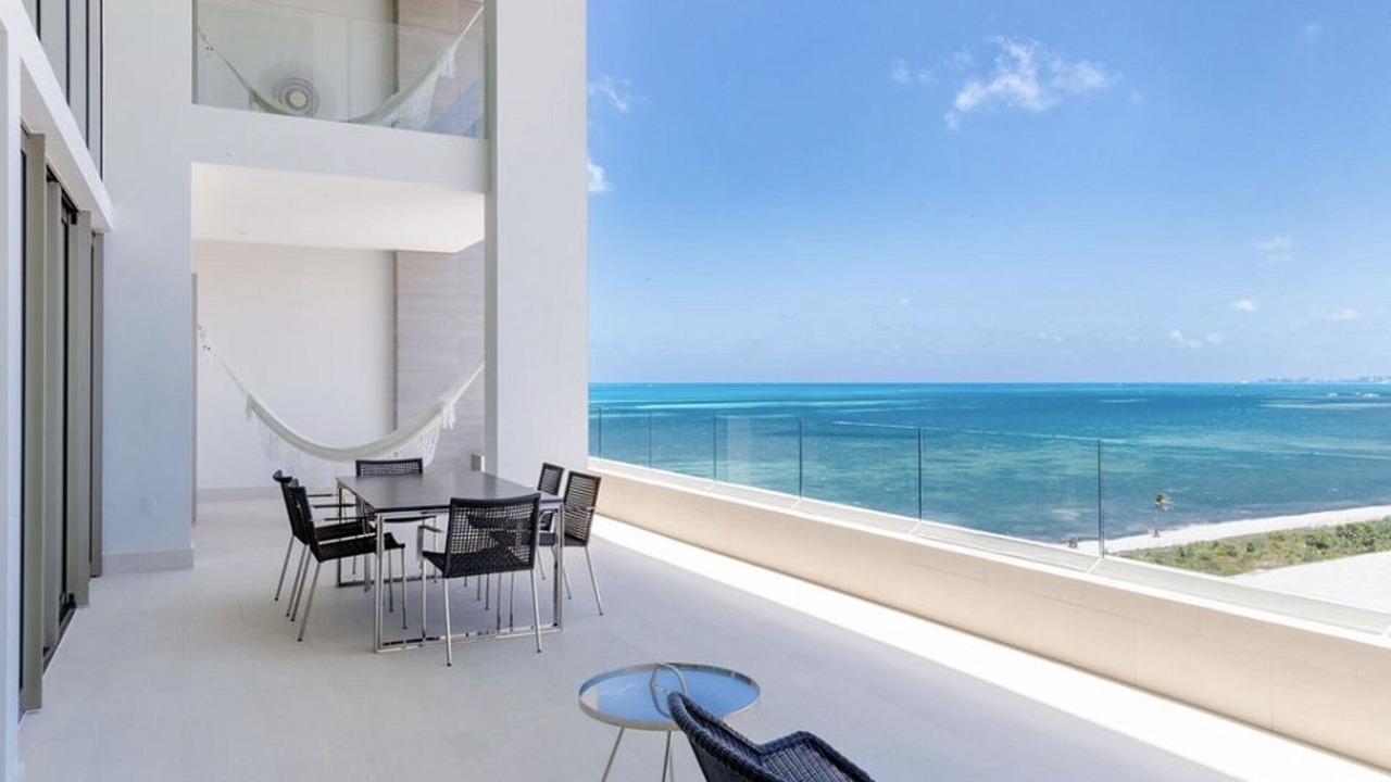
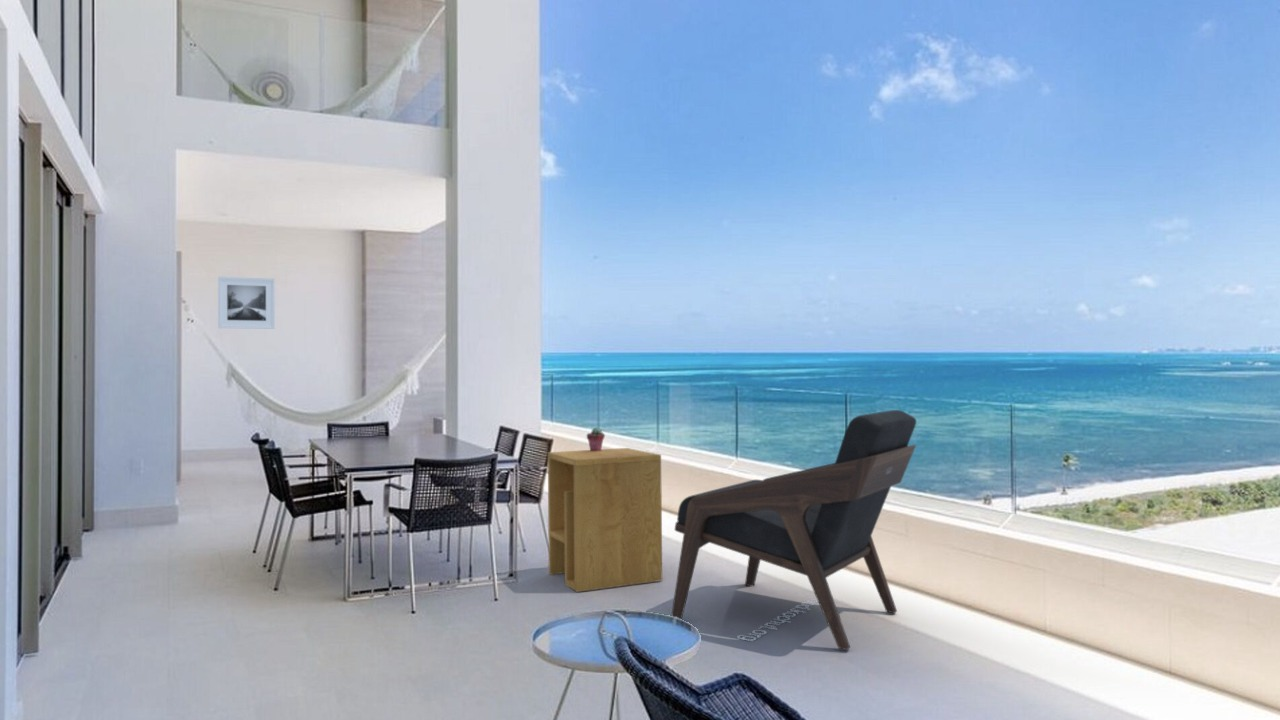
+ lounge chair [670,409,917,651]
+ potted succulent [586,426,606,451]
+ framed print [217,275,276,330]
+ side table [547,447,663,593]
